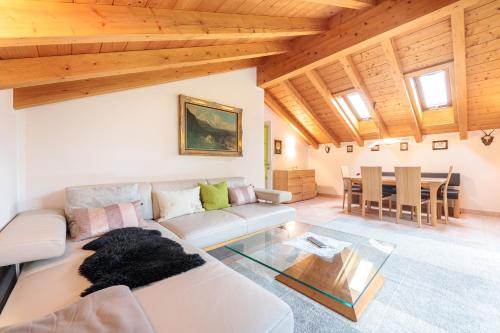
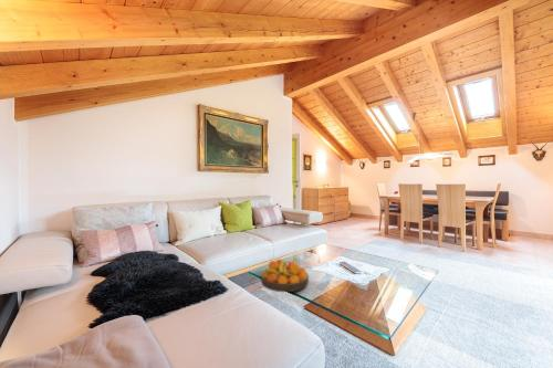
+ fruit bowl [260,259,310,293]
